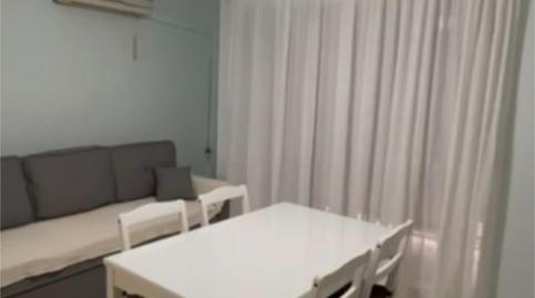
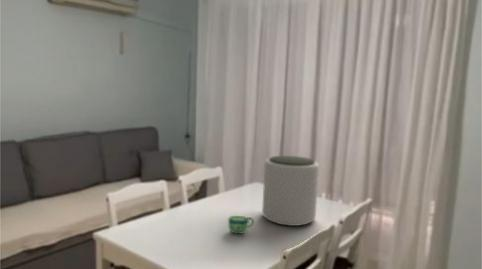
+ plant pot [261,155,320,227]
+ cup [227,215,255,235]
